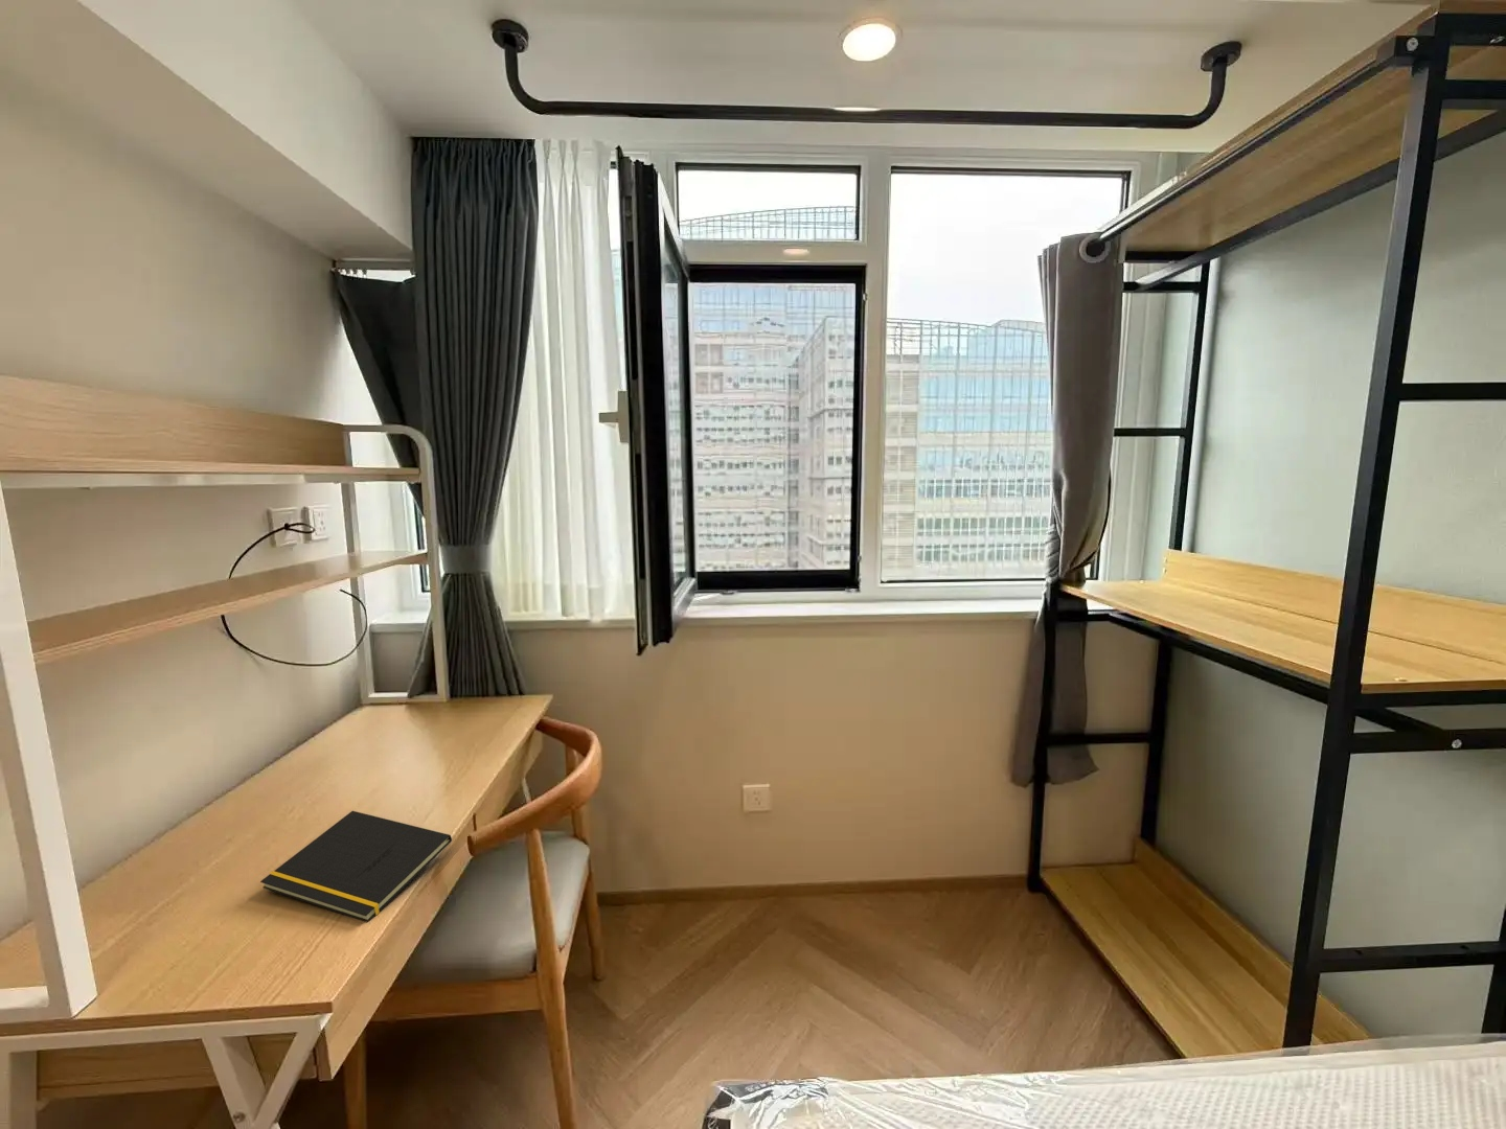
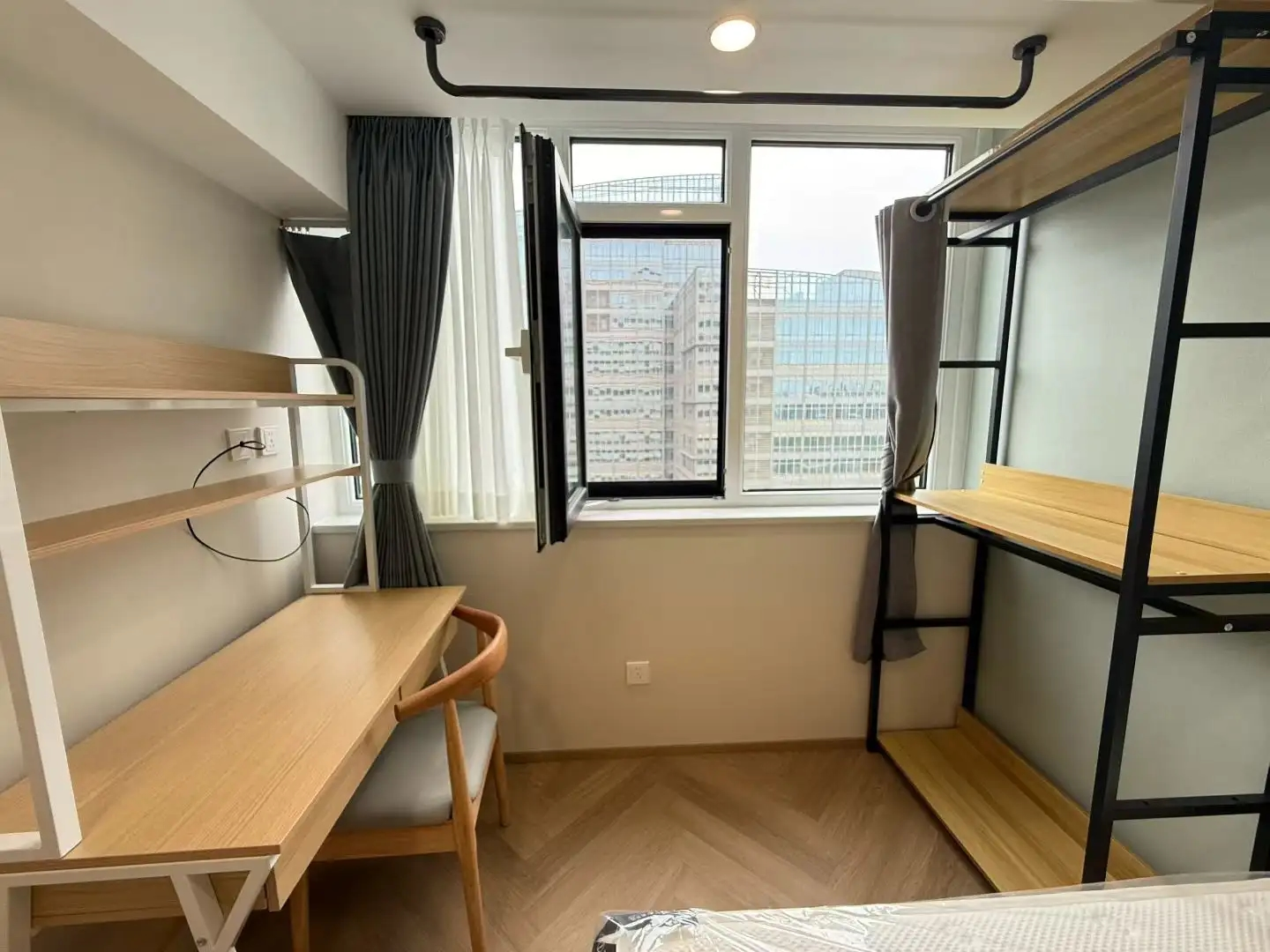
- notepad [260,810,453,923]
